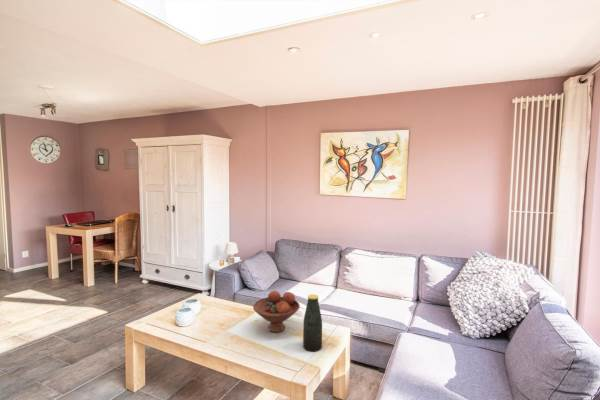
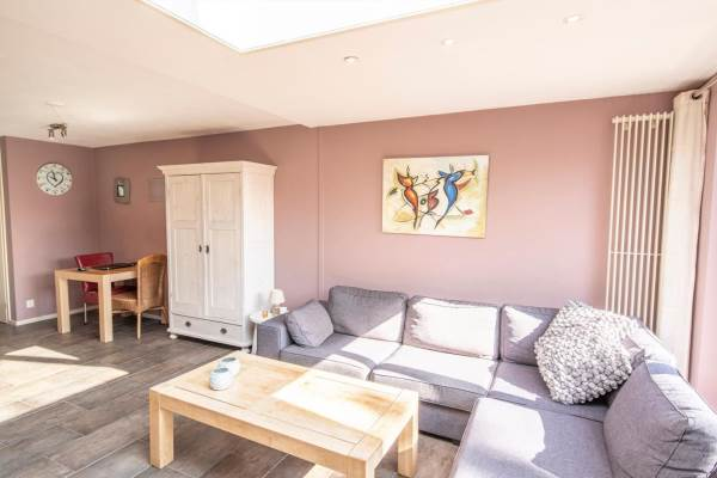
- bottle [302,293,323,352]
- fruit bowl [252,290,301,333]
